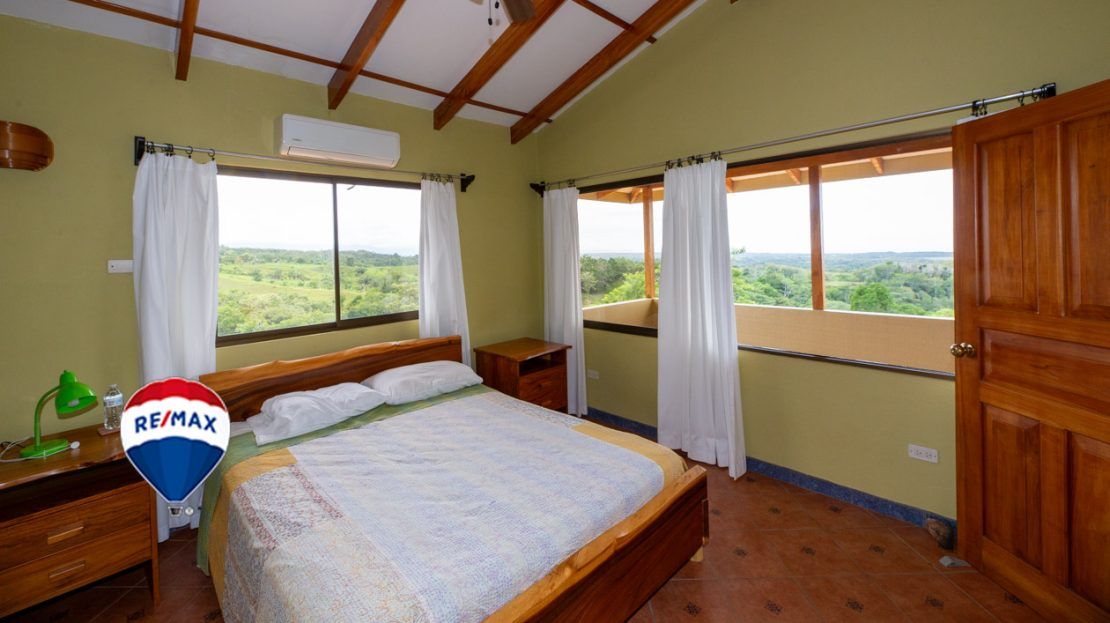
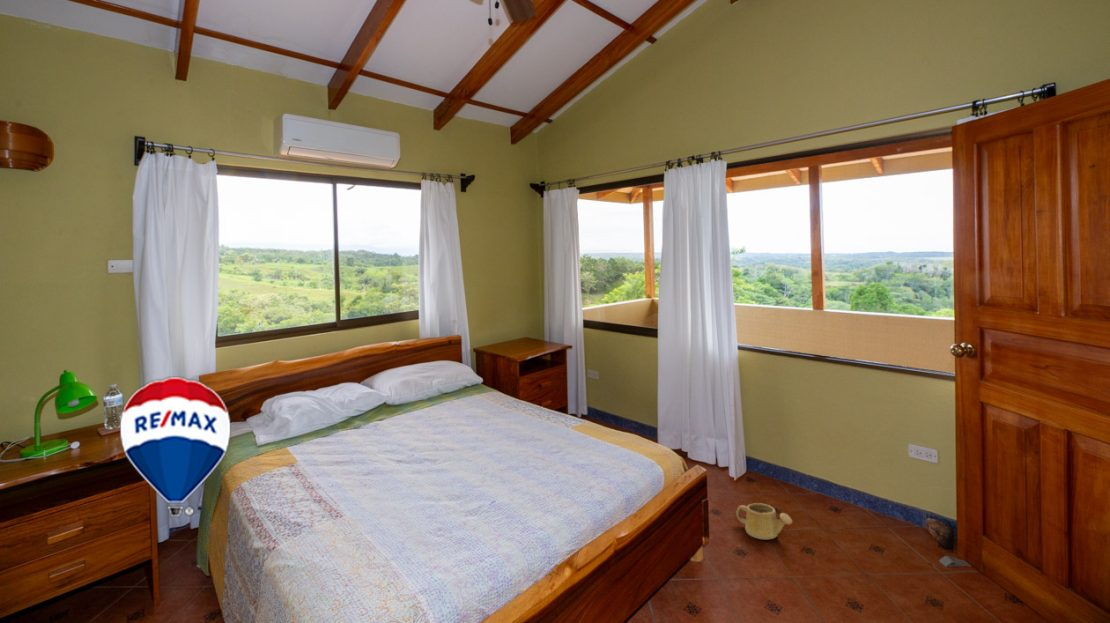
+ watering can [735,502,793,540]
